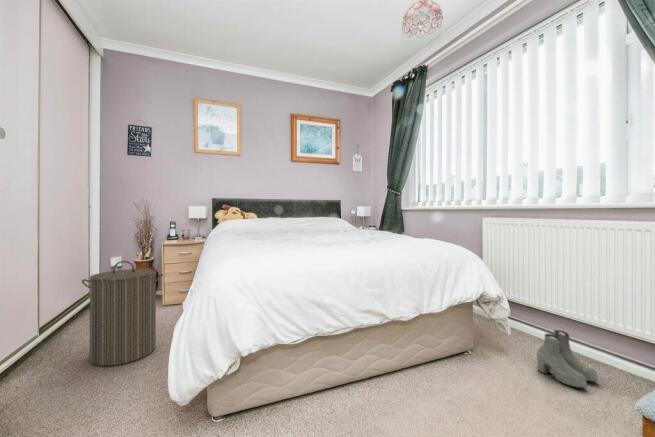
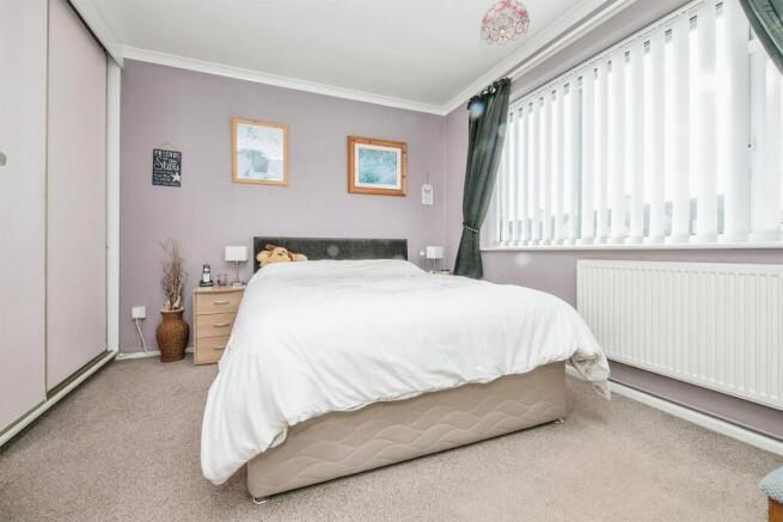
- laundry hamper [81,260,164,367]
- boots [536,329,599,389]
